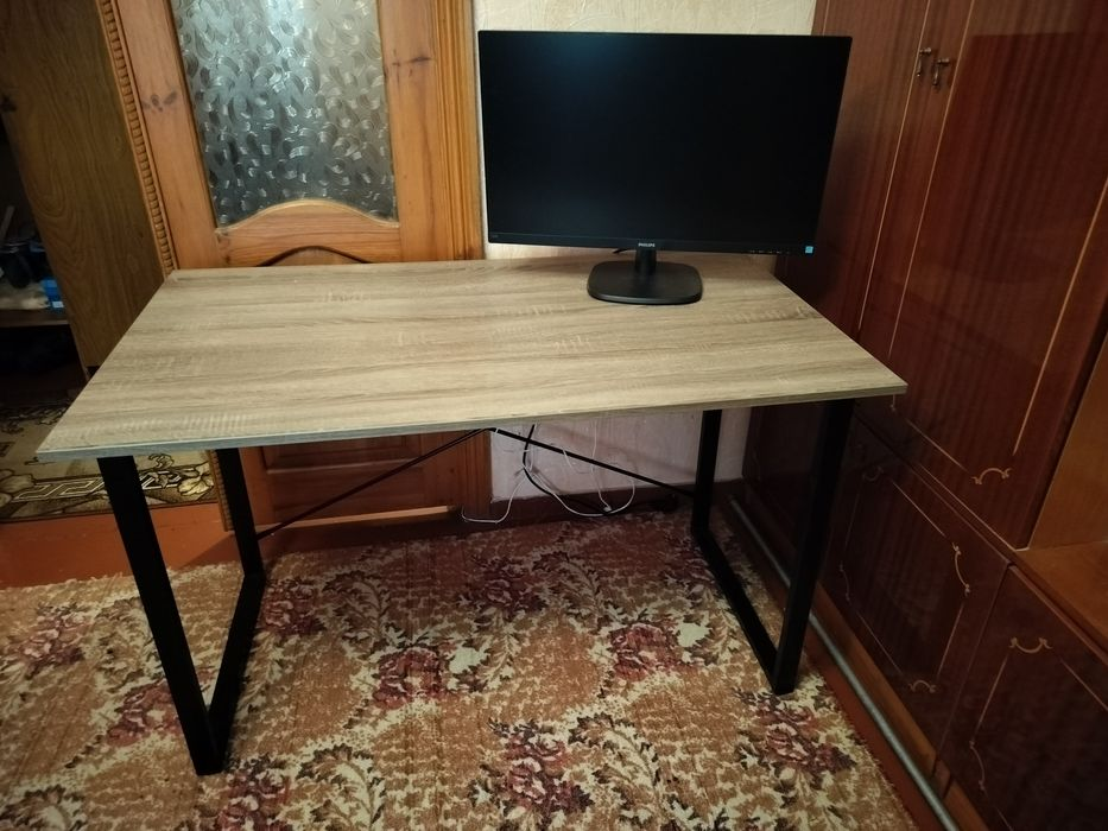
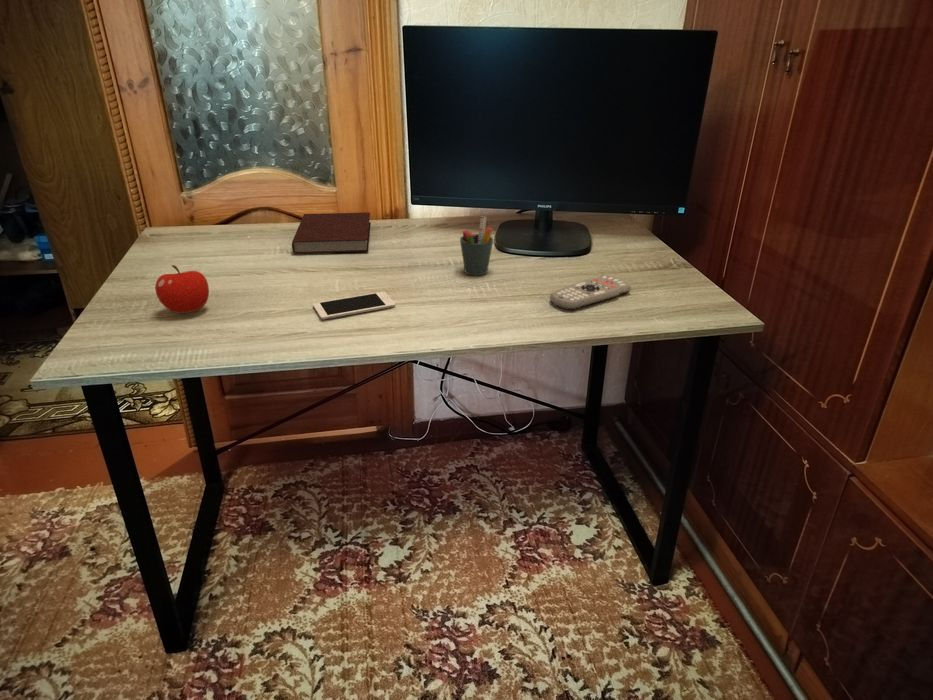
+ notebook [291,212,372,254]
+ cell phone [312,291,396,320]
+ remote control [549,274,632,311]
+ fruit [154,264,210,314]
+ pen holder [459,215,494,276]
